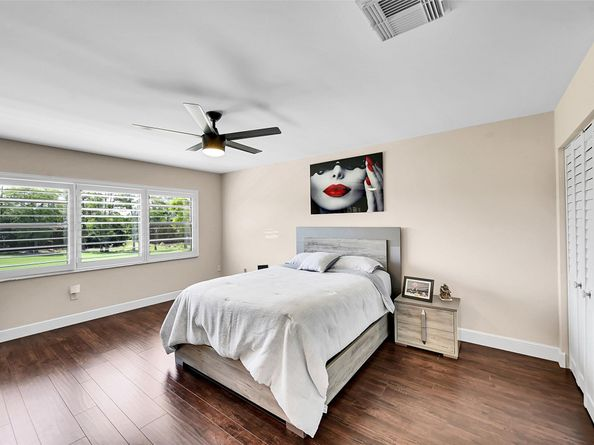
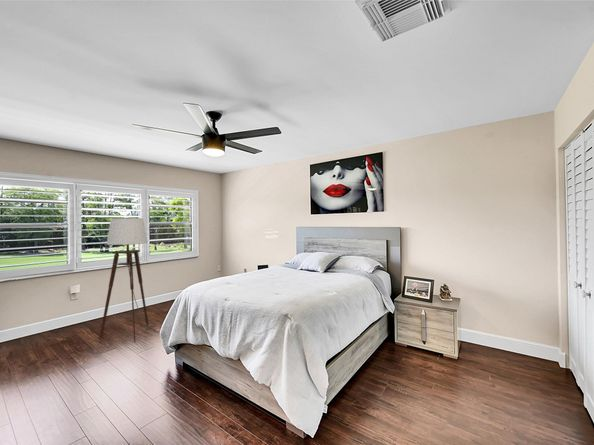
+ floor lamp [99,217,155,343]
